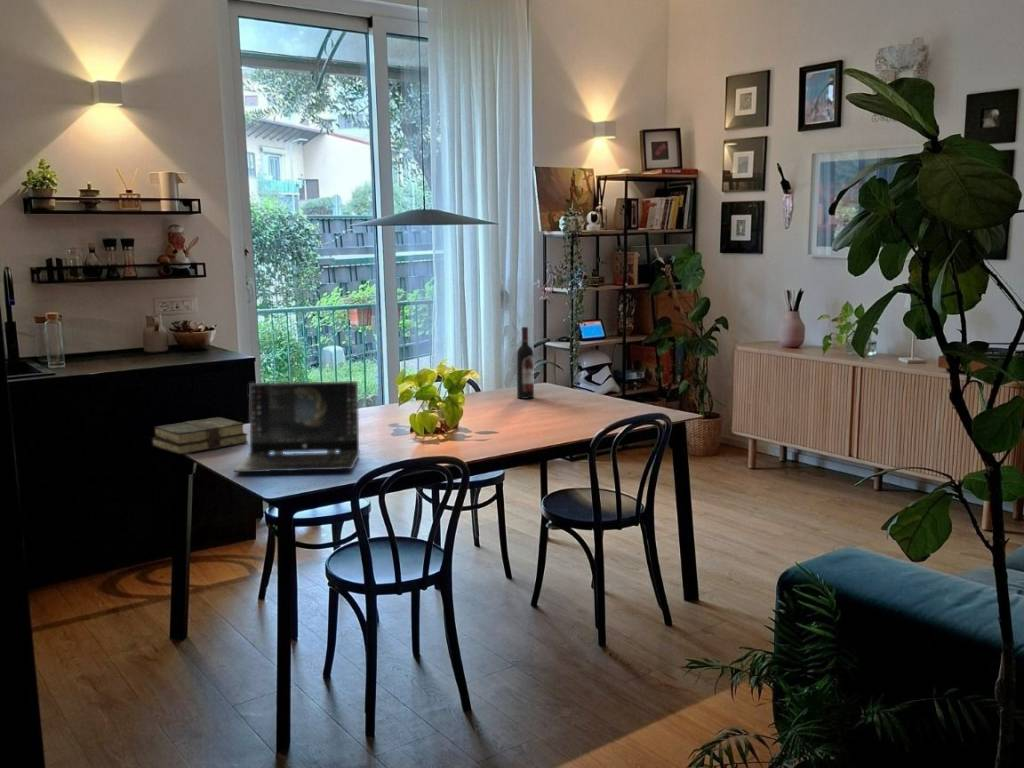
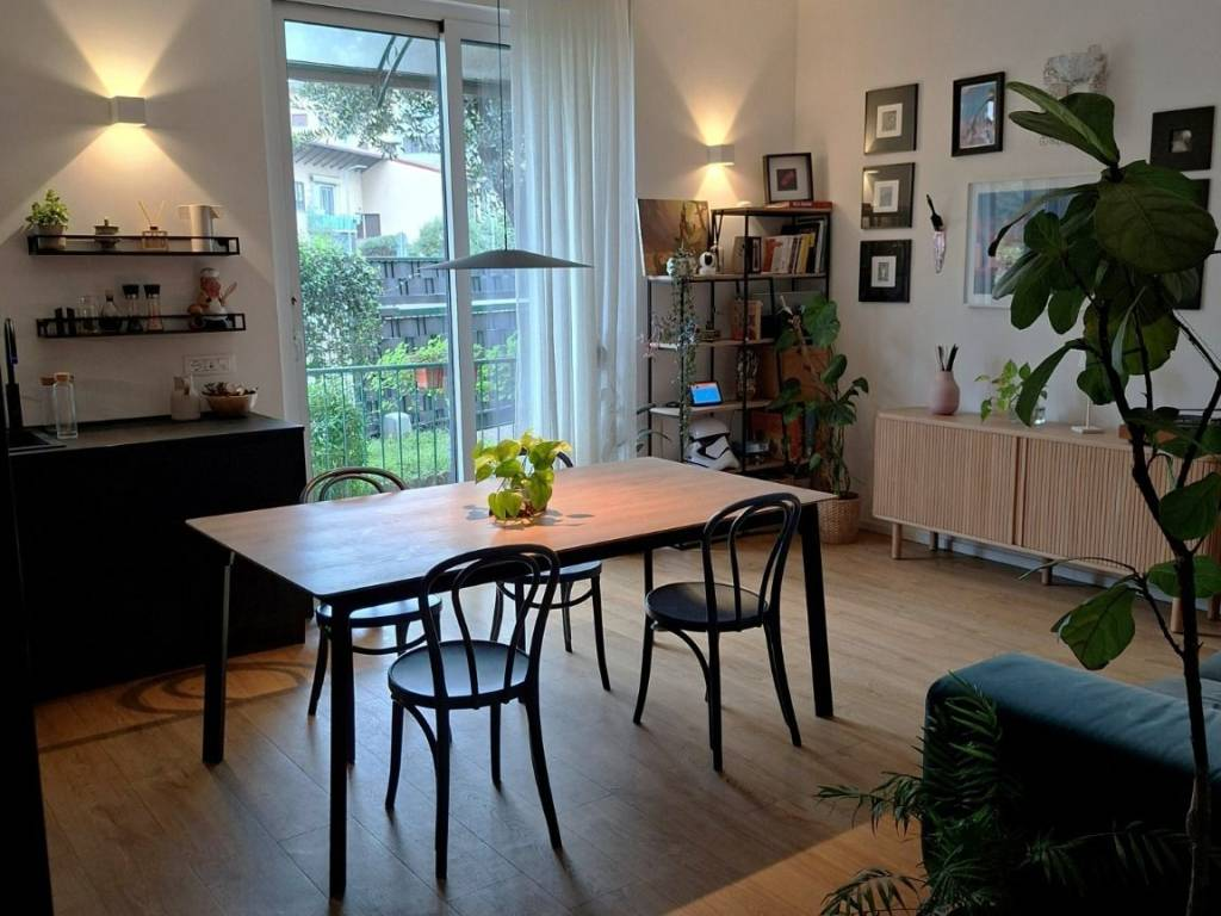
- laptop computer [233,380,361,473]
- book [150,416,249,456]
- wine bottle [516,326,535,400]
